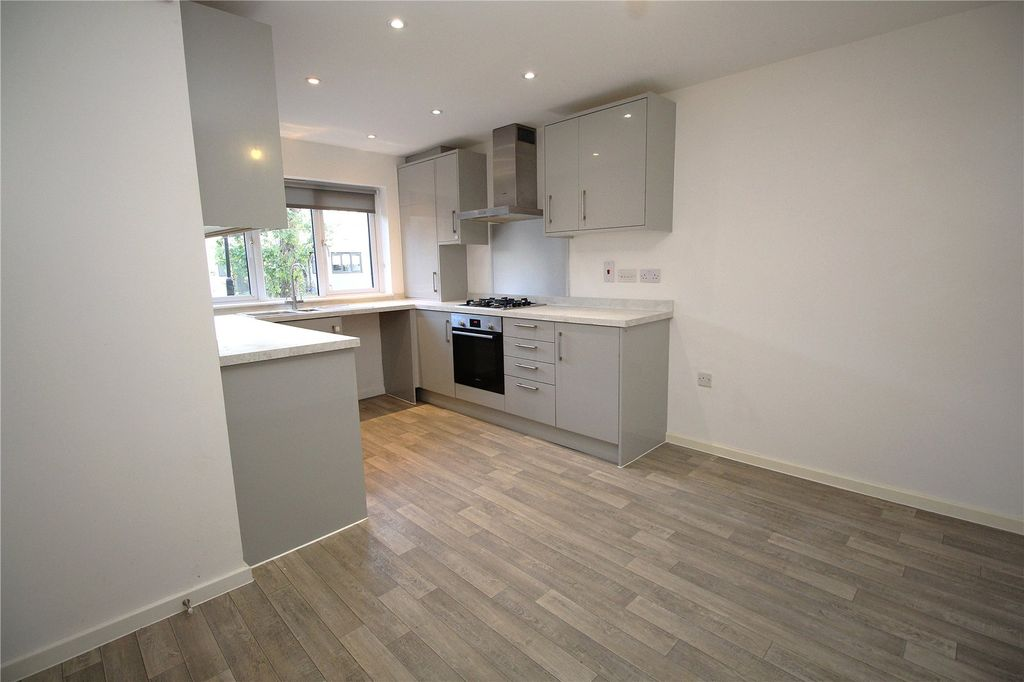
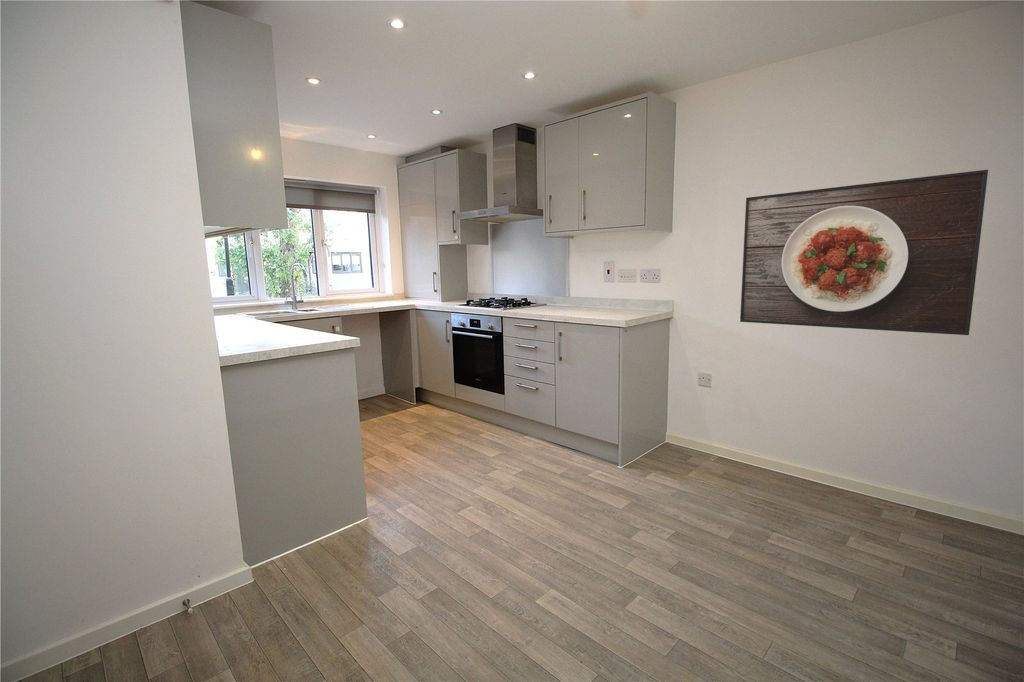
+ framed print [739,169,989,336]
